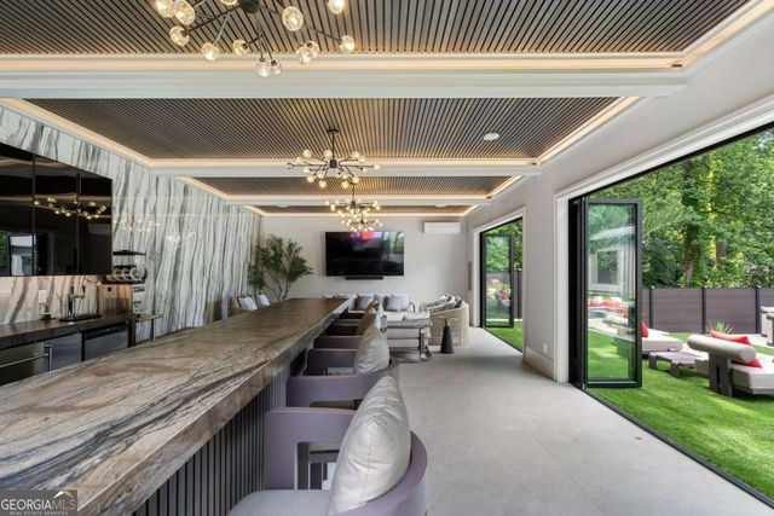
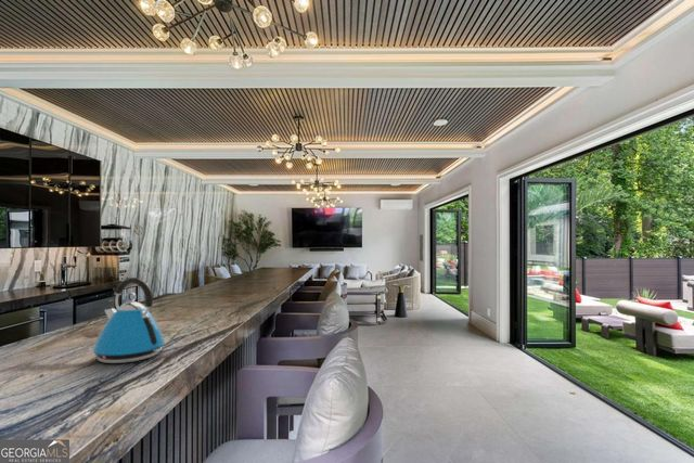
+ kettle [92,276,166,364]
